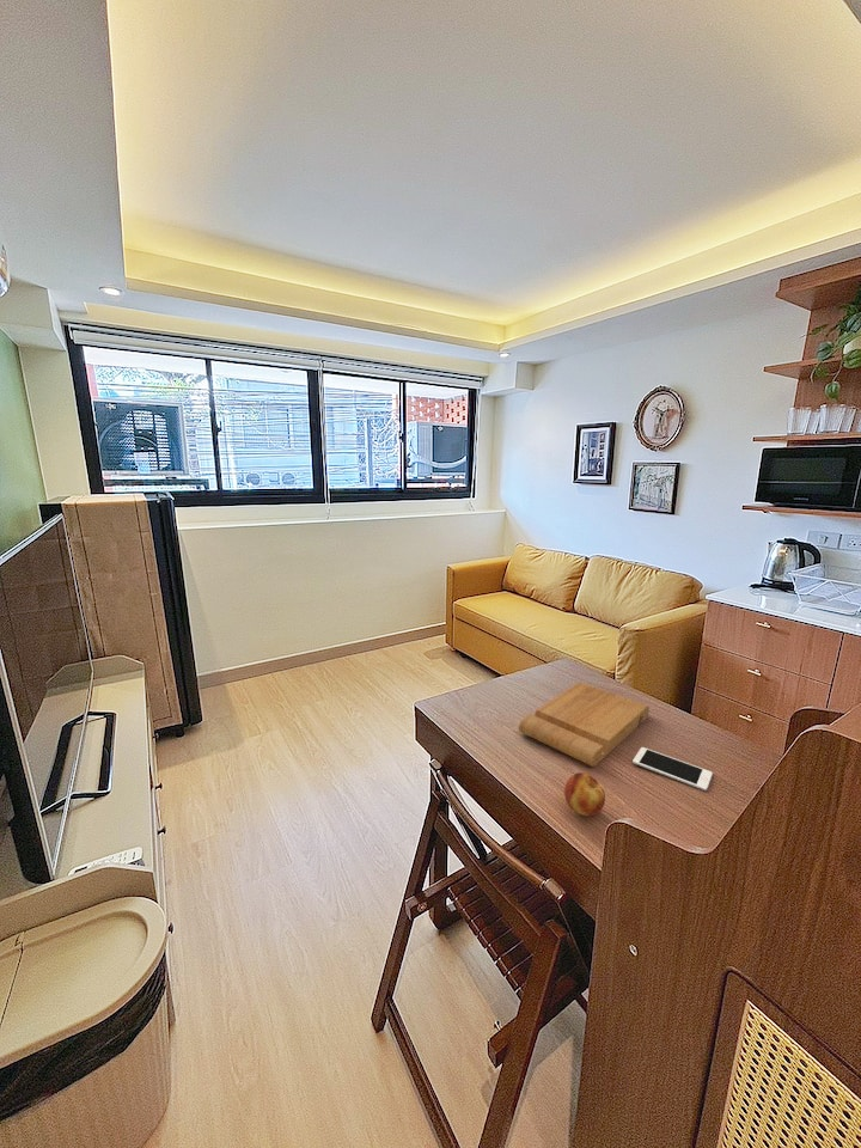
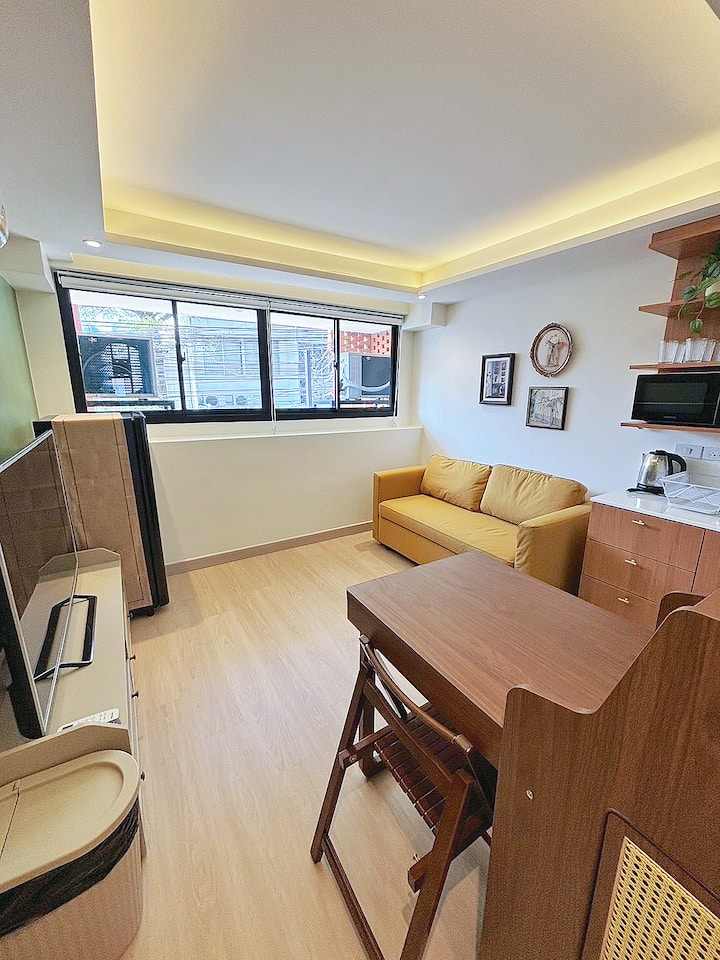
- cutting board [518,682,651,768]
- cell phone [631,746,714,792]
- fruit [563,771,606,817]
